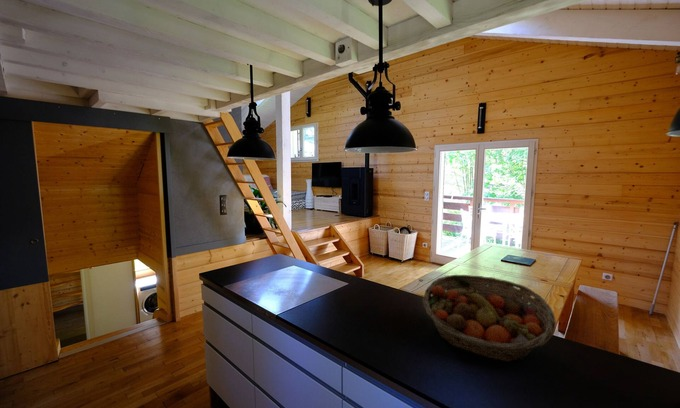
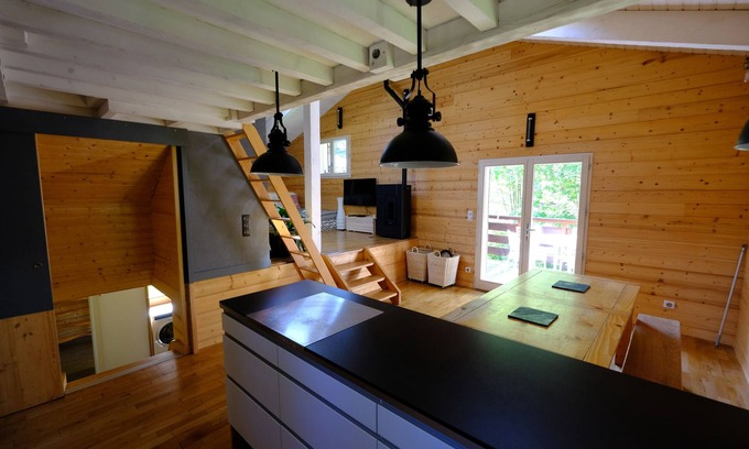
- fruit basket [422,274,557,363]
